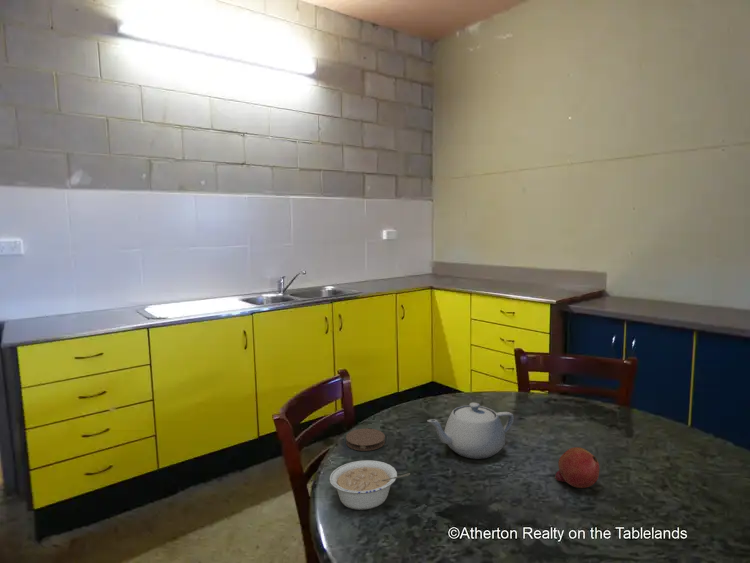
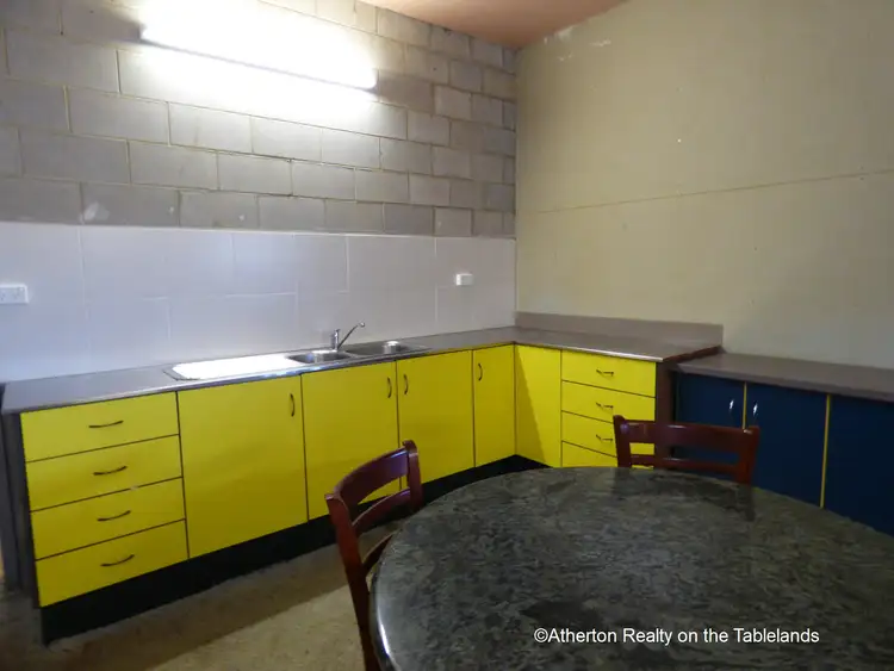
- fruit [554,446,600,489]
- teapot [427,401,515,460]
- legume [329,459,411,511]
- coaster [345,427,386,452]
